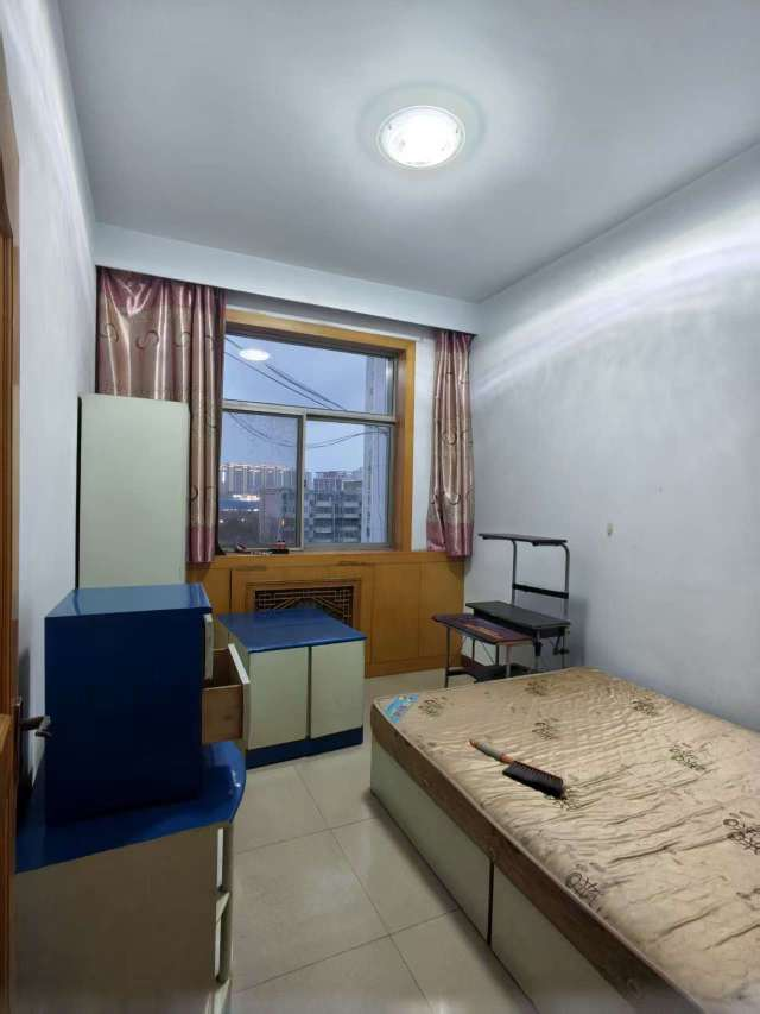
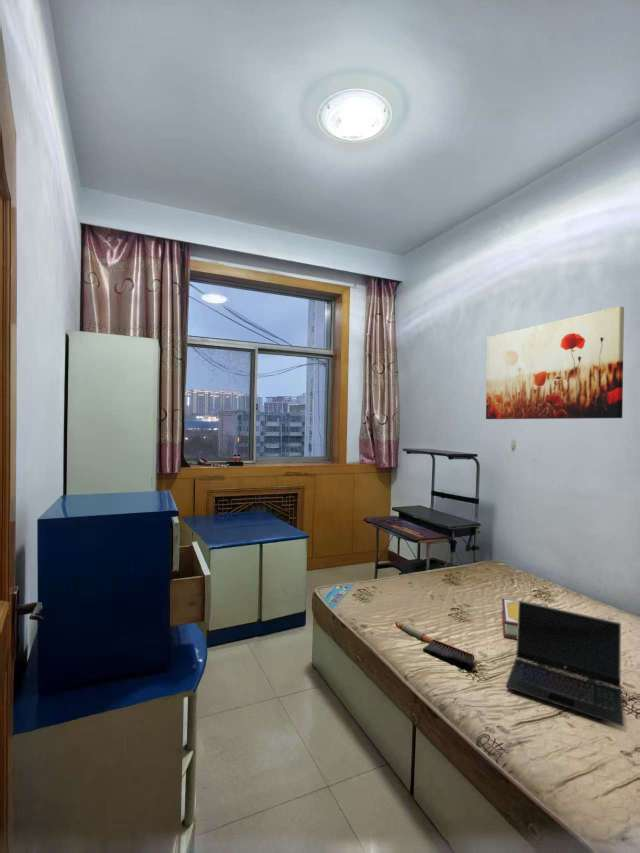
+ laptop computer [505,600,625,727]
+ wall art [485,305,625,420]
+ book [501,598,549,640]
